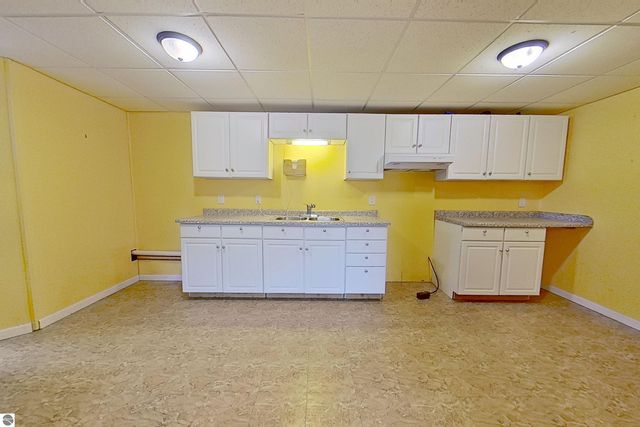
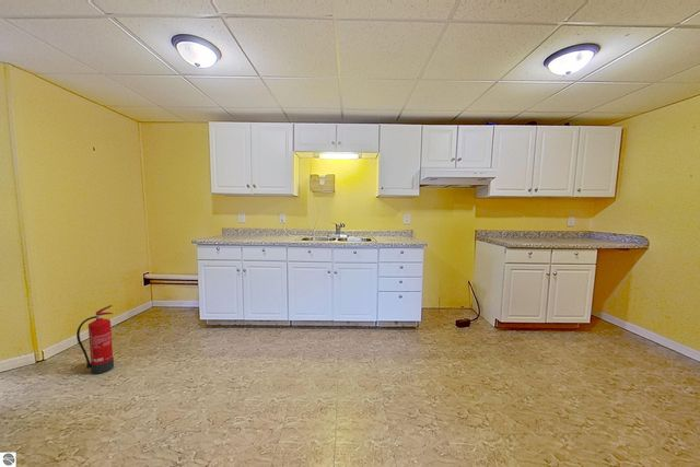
+ fire extinguisher [75,304,115,375]
